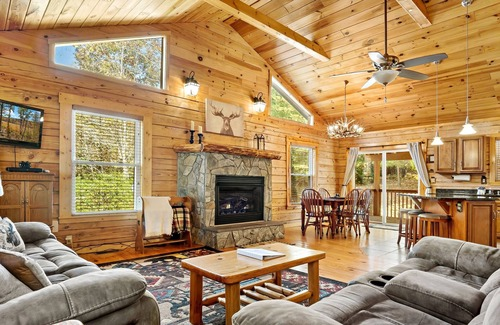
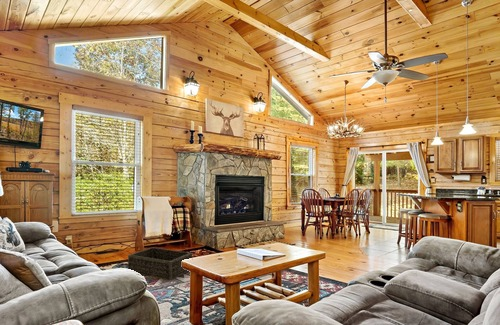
+ basket [127,246,193,281]
